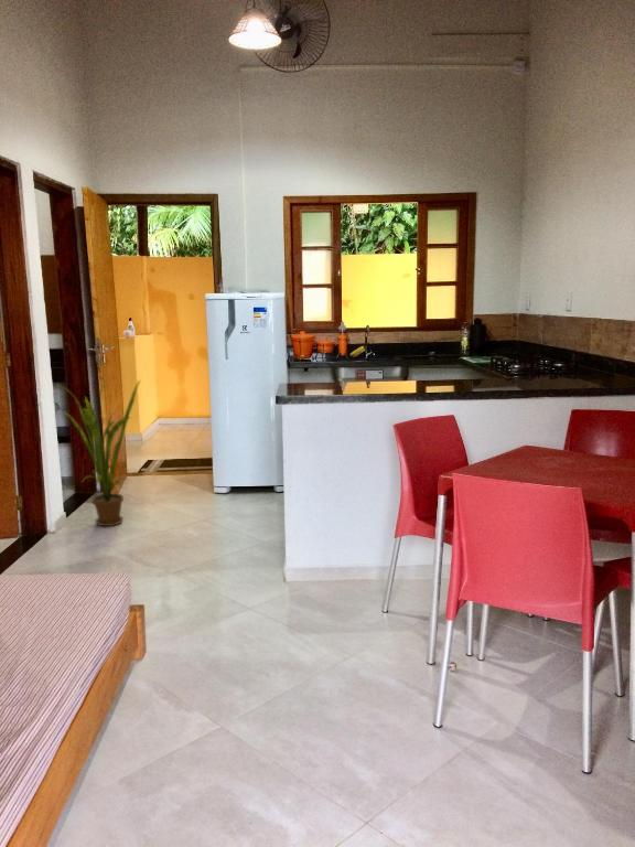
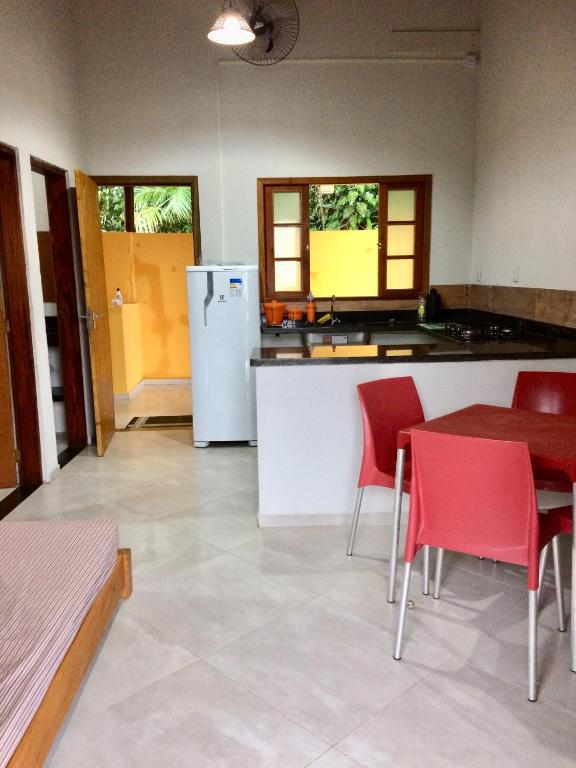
- house plant [53,378,142,527]
